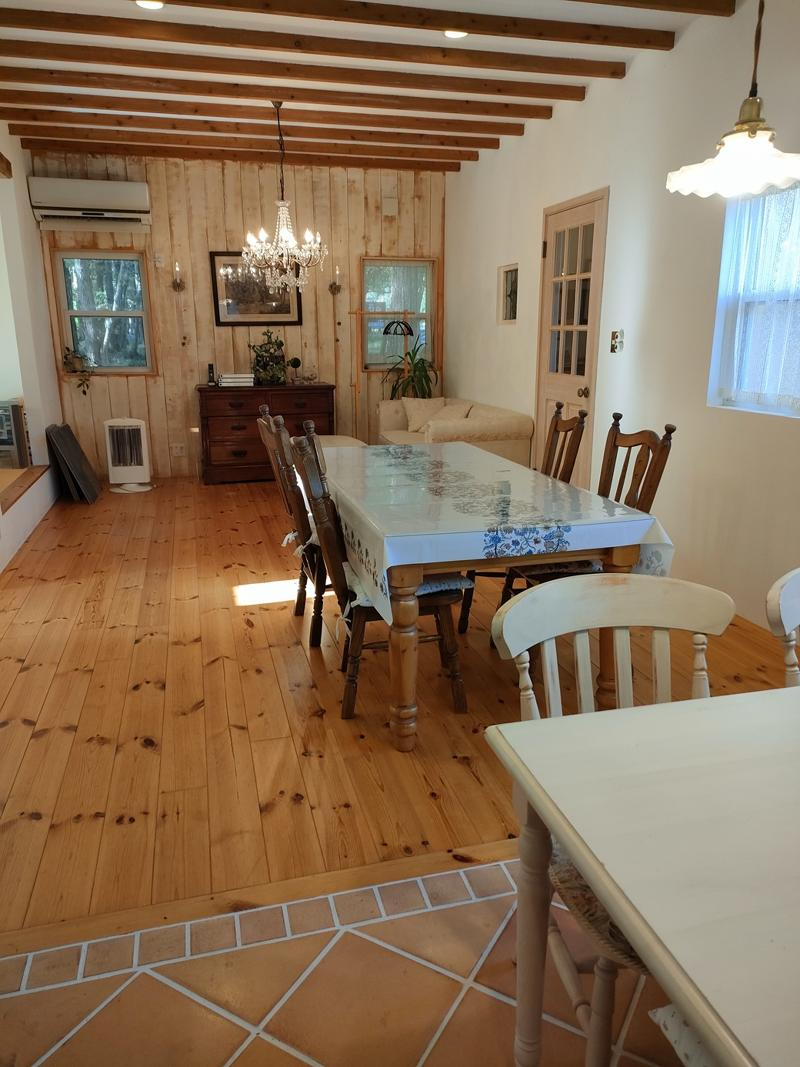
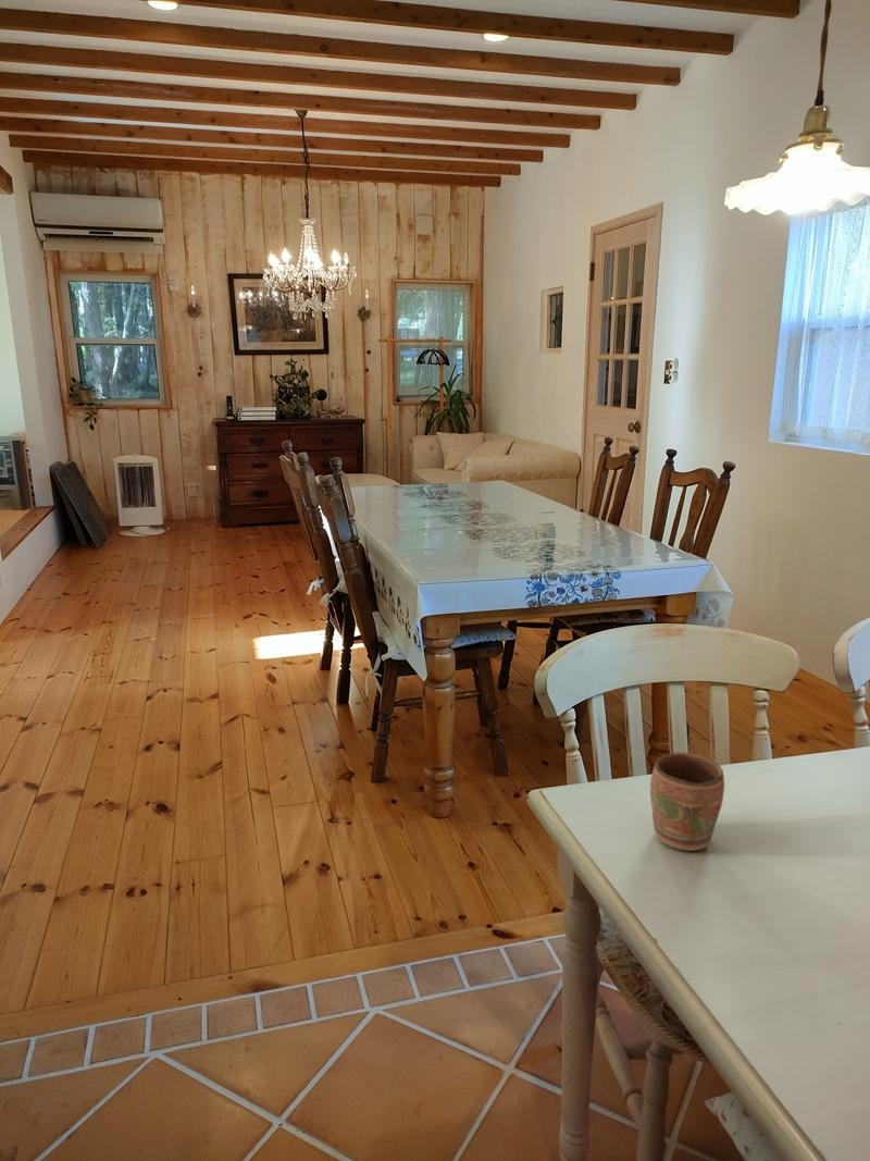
+ mug [649,751,725,852]
